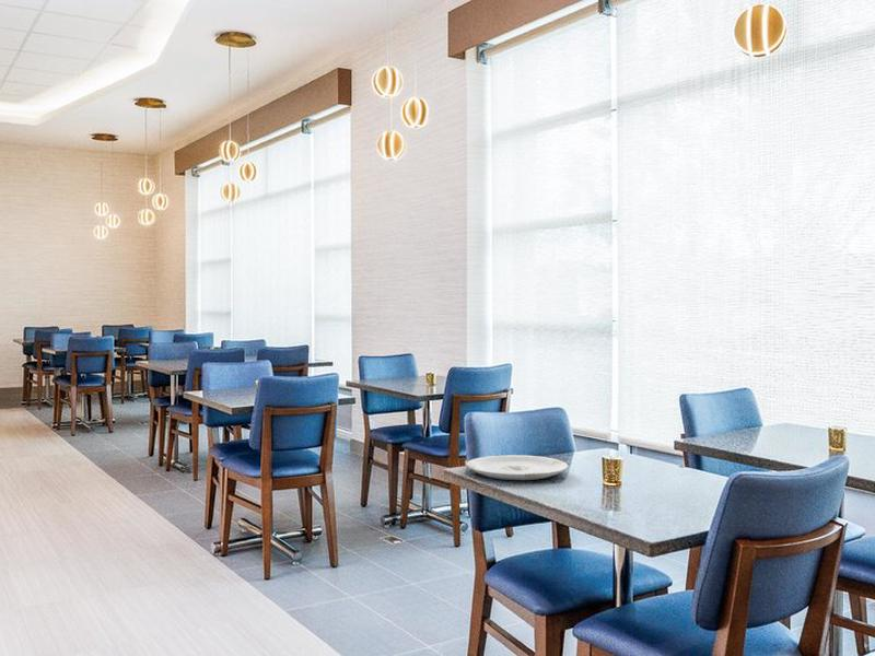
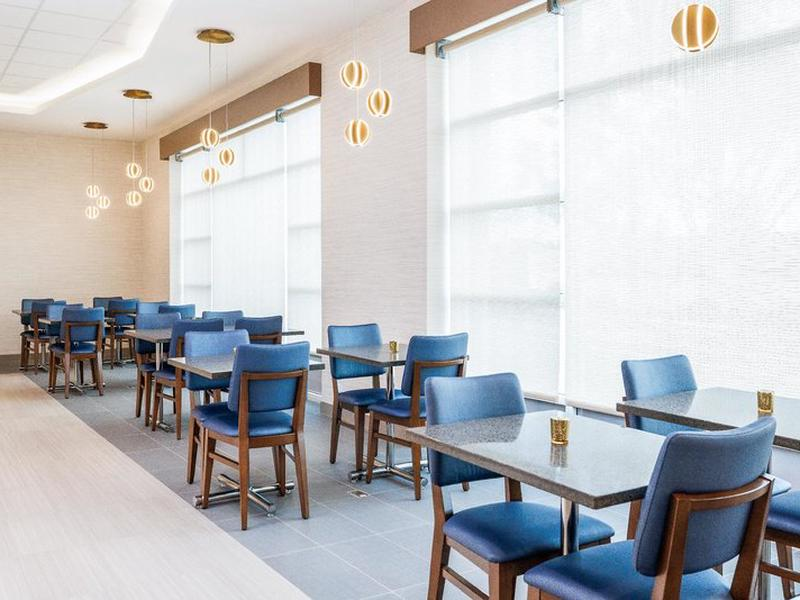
- plate [465,454,569,481]
